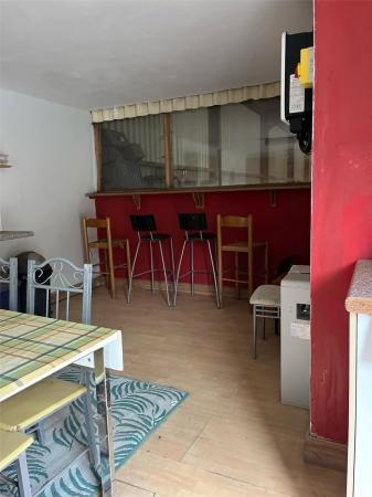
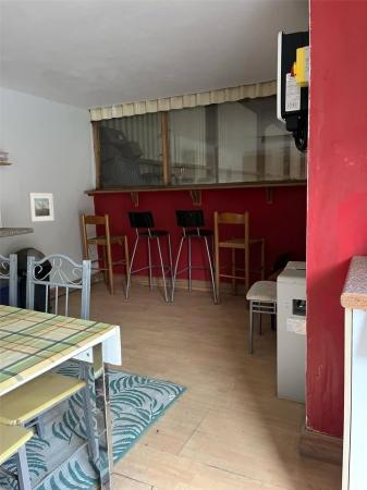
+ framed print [27,192,56,223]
